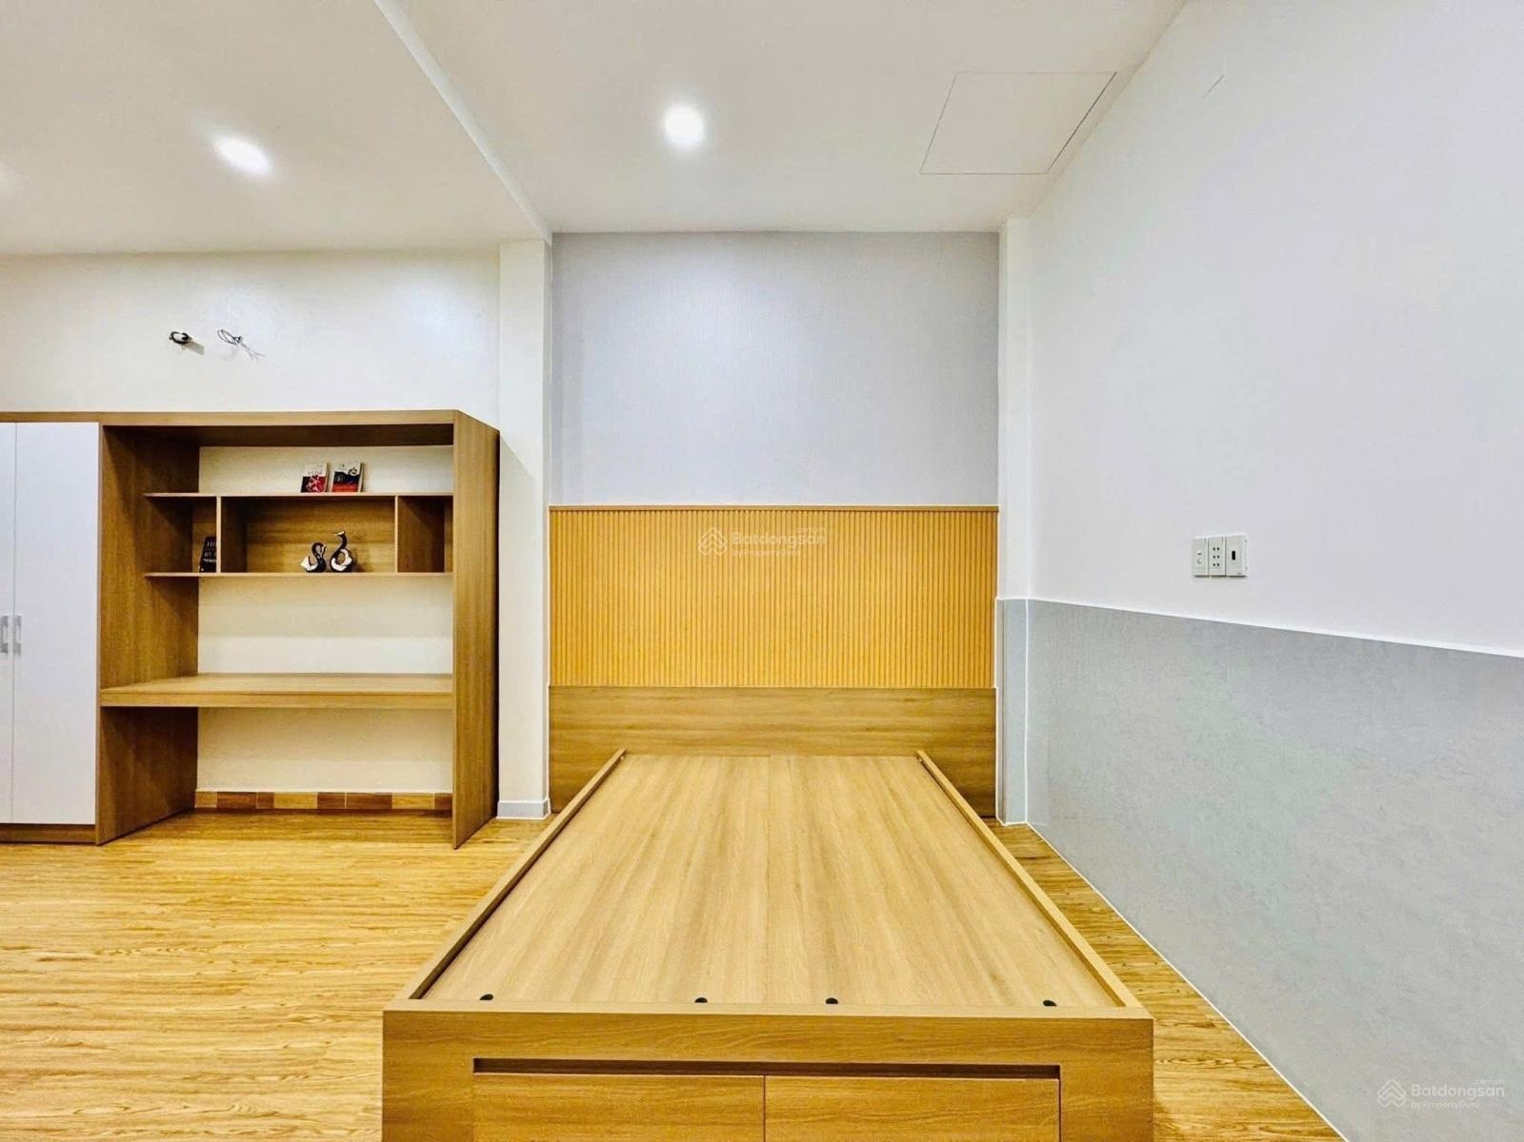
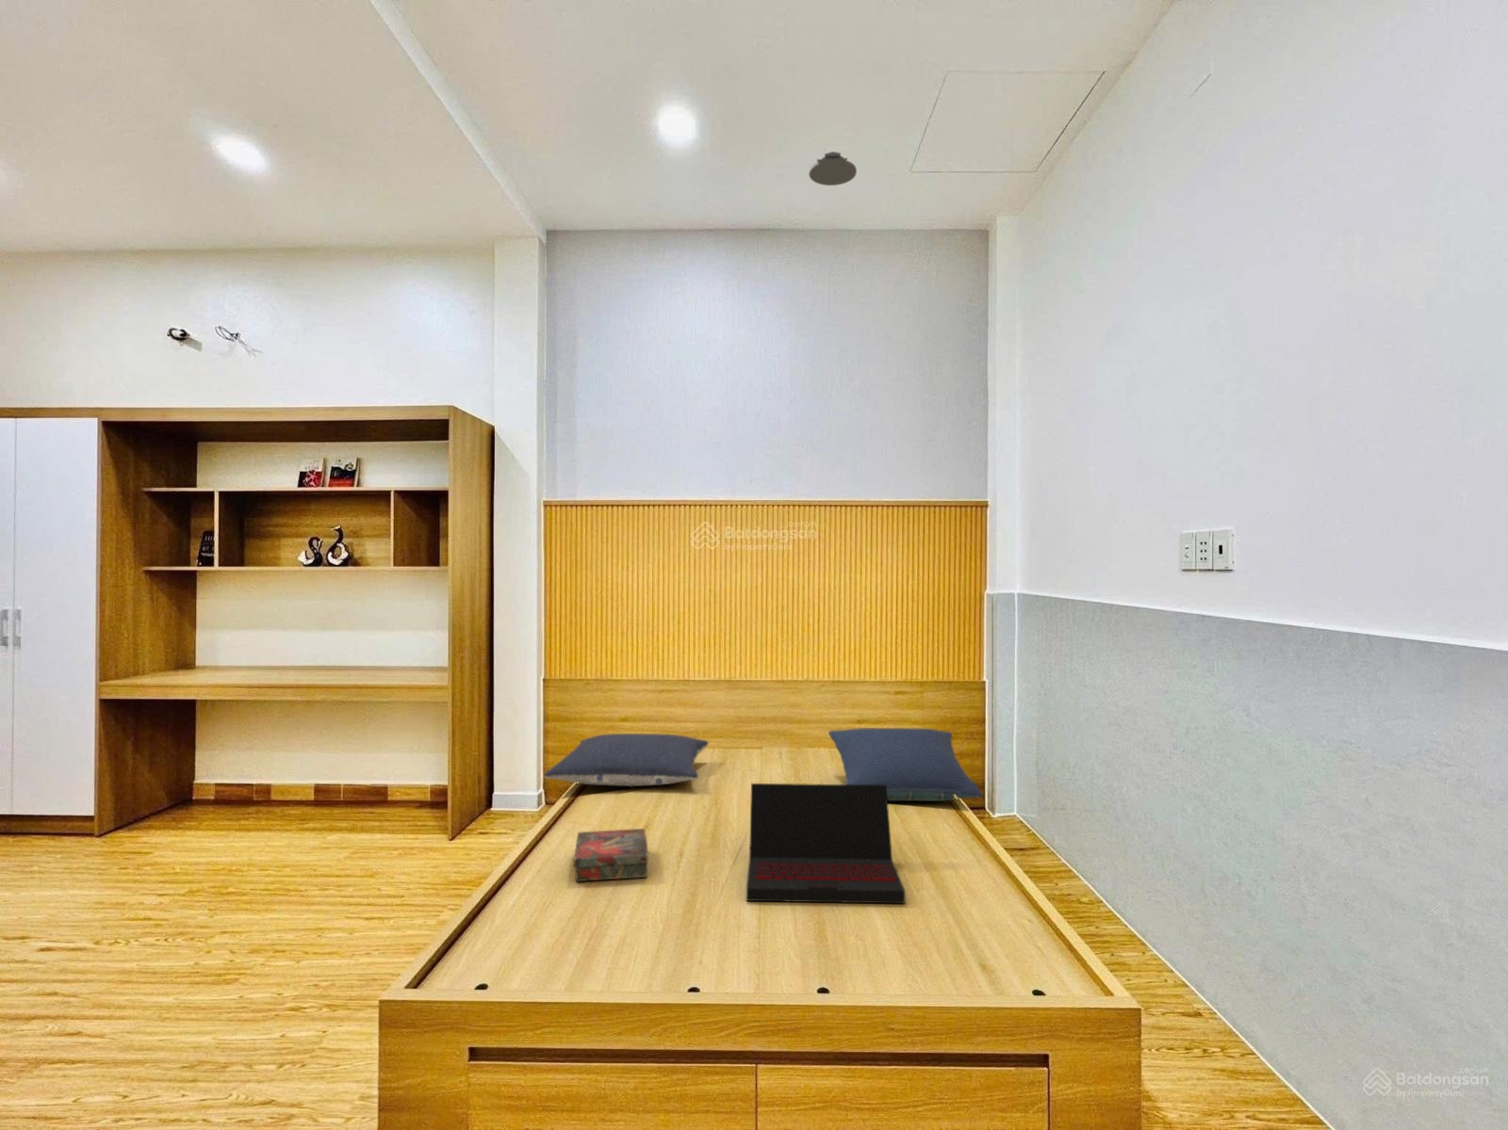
+ pillow [828,726,983,802]
+ pillow [543,732,710,788]
+ laptop [746,782,906,904]
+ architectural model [807,151,857,186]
+ book [574,827,650,882]
